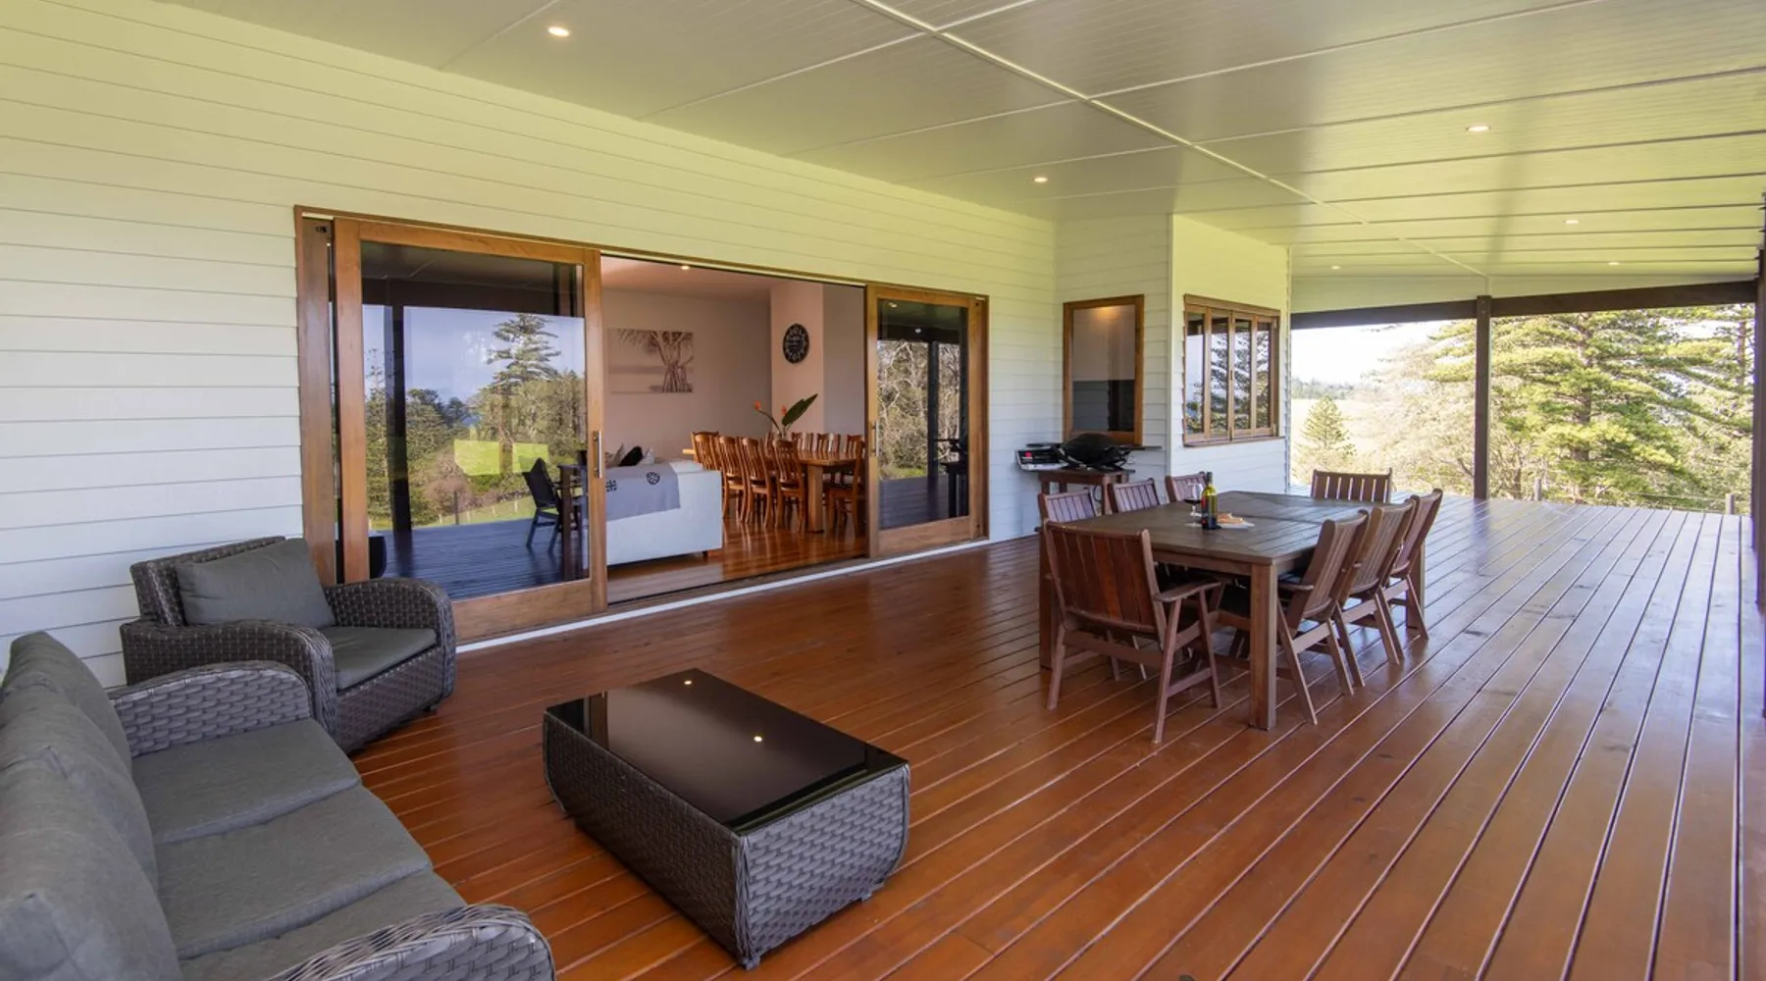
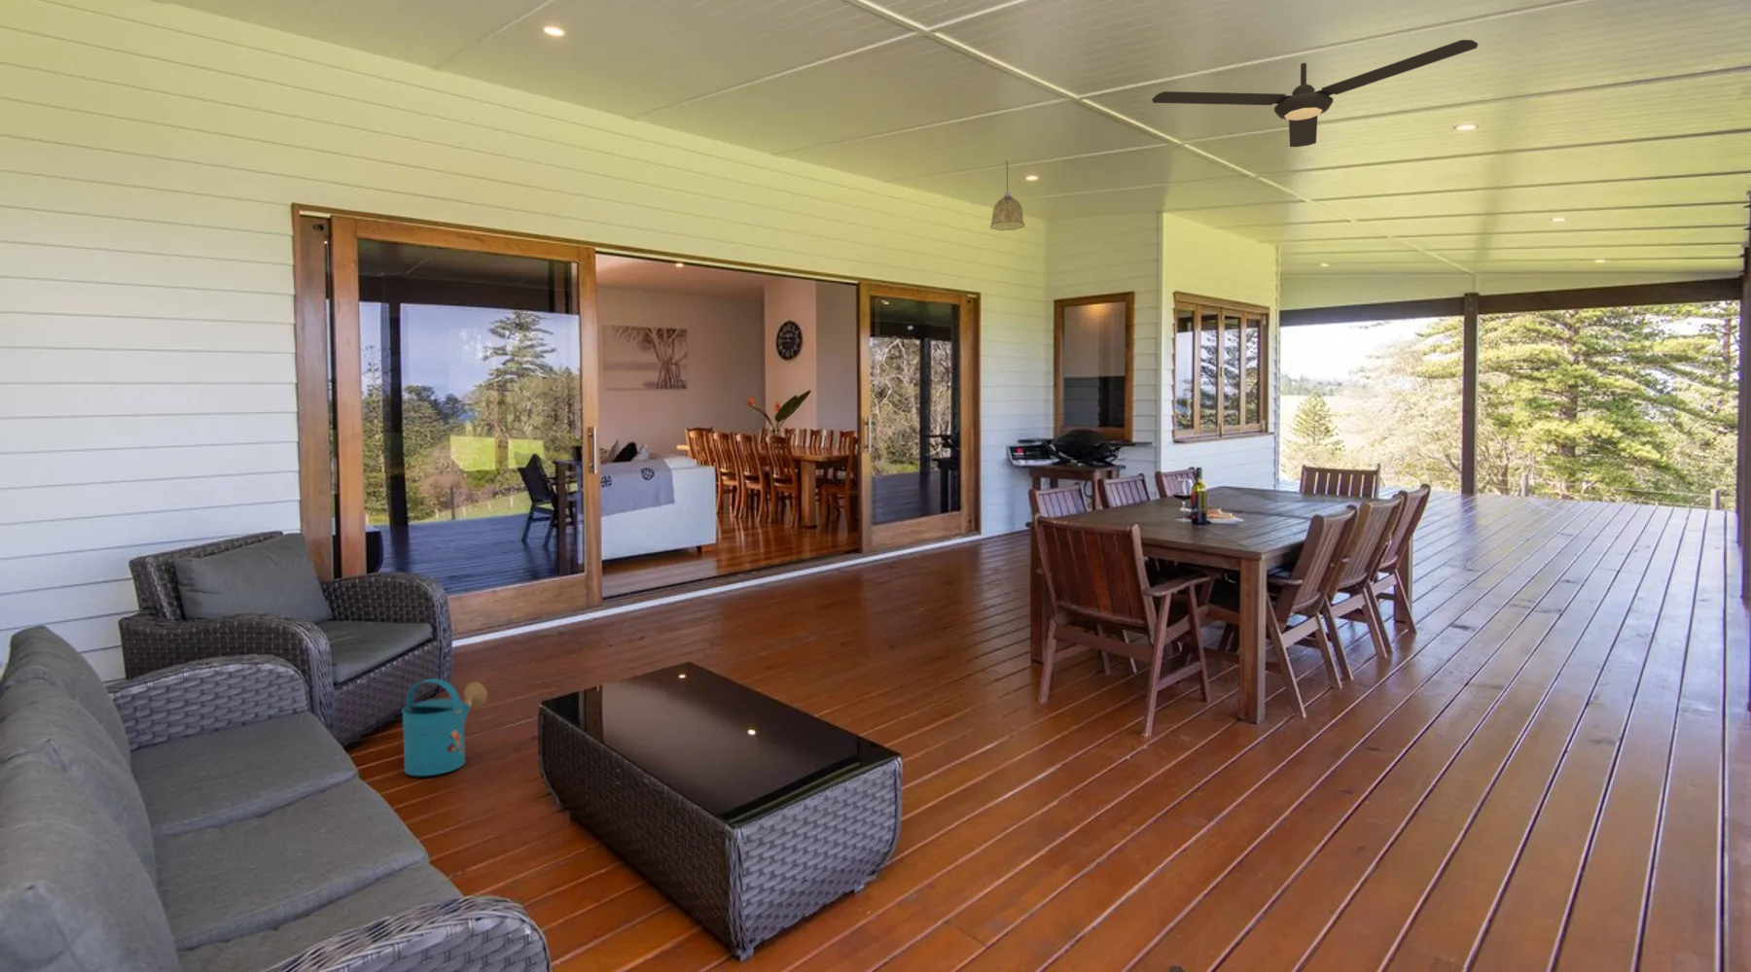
+ watering can [401,678,487,777]
+ ceiling fan [1151,38,1479,147]
+ pendant lamp [989,160,1025,231]
